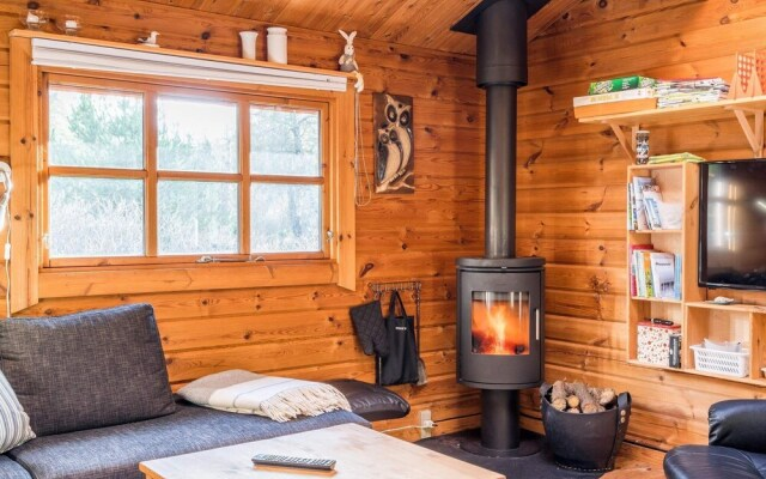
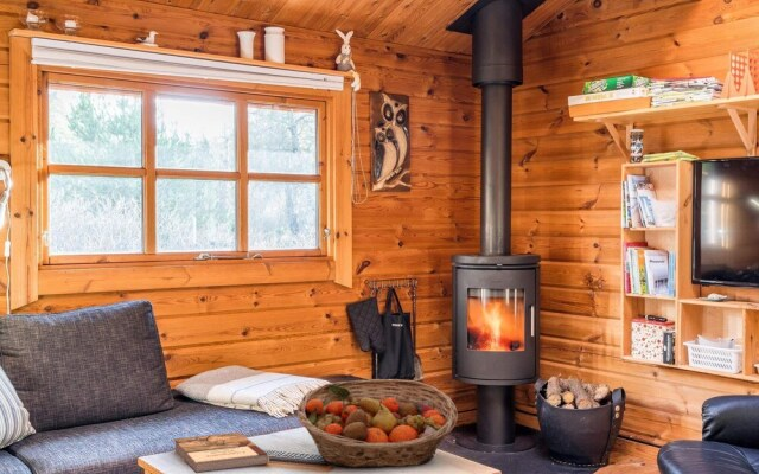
+ book [173,431,270,474]
+ fruit basket [296,378,459,469]
